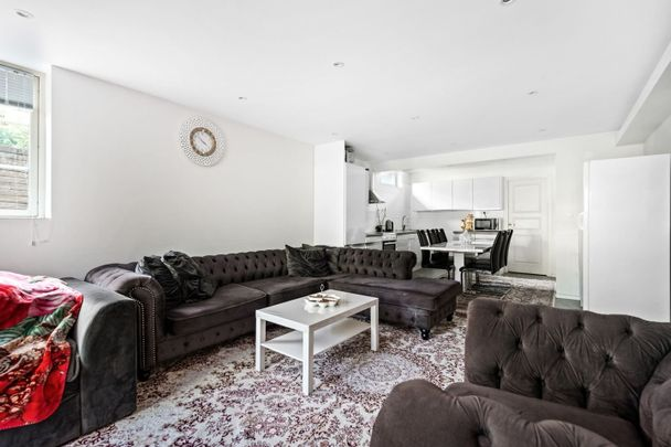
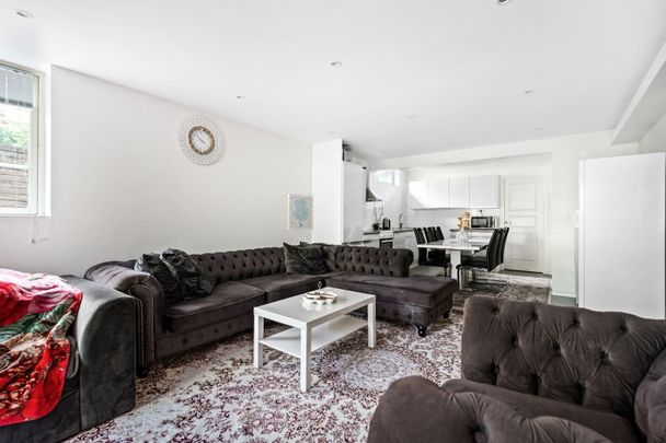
+ wall art [287,193,314,232]
